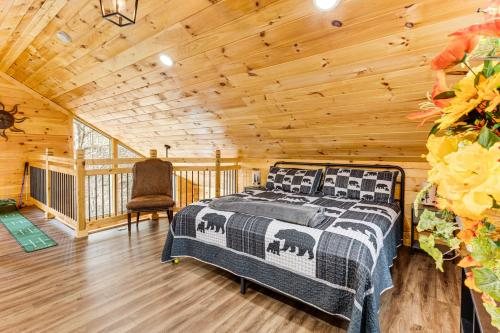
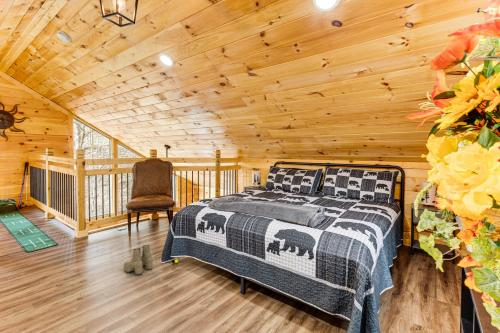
+ boots [123,244,154,275]
